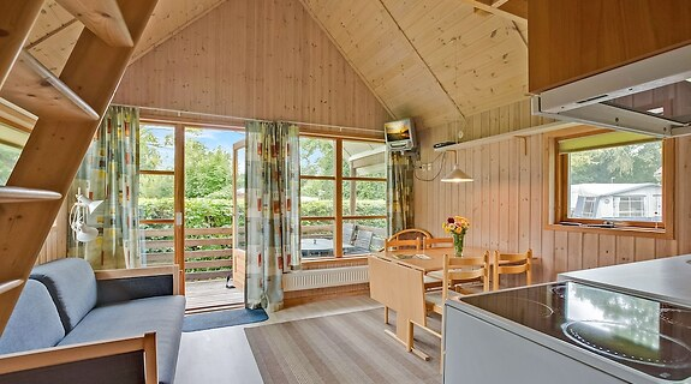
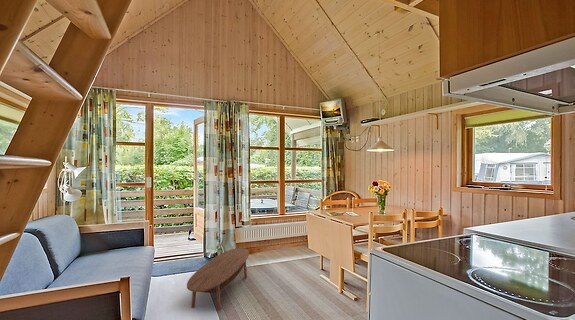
+ coffee table [186,247,250,311]
